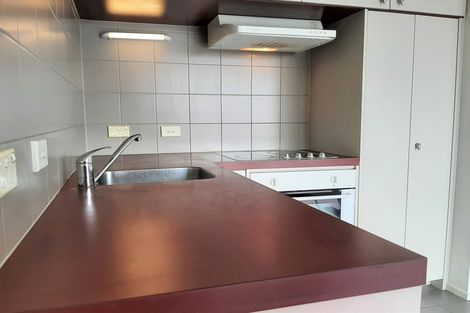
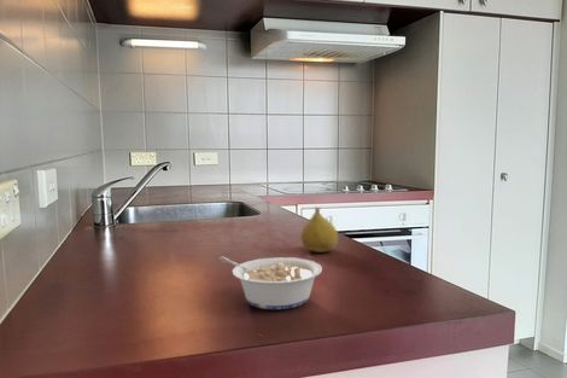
+ fruit [299,207,339,254]
+ legume [218,256,323,310]
